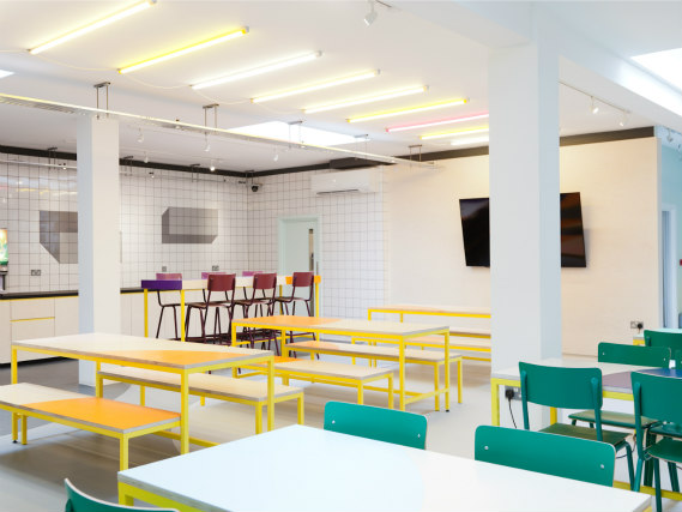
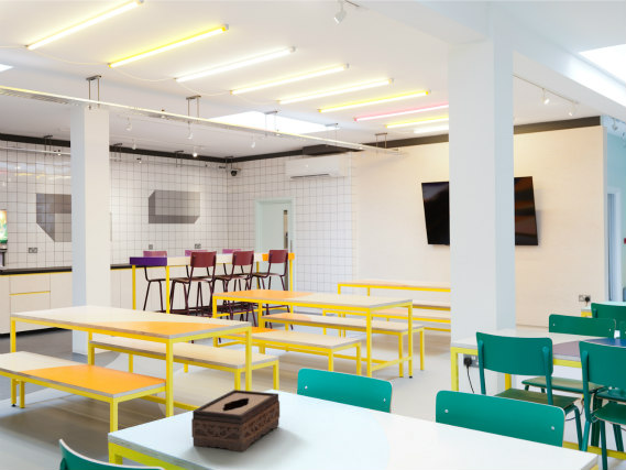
+ tissue box [190,389,281,452]
